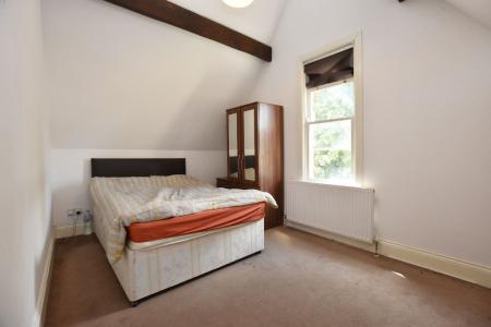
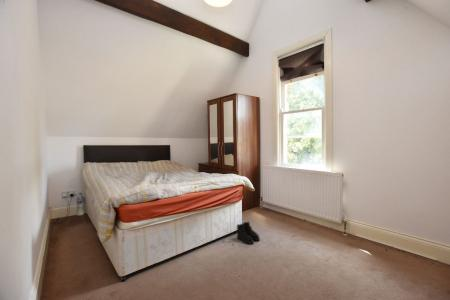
+ boots [235,220,261,245]
